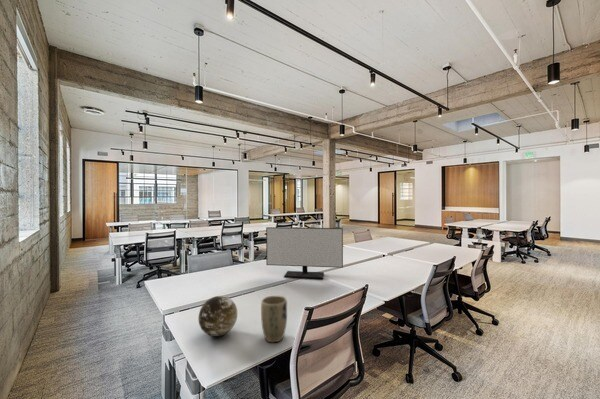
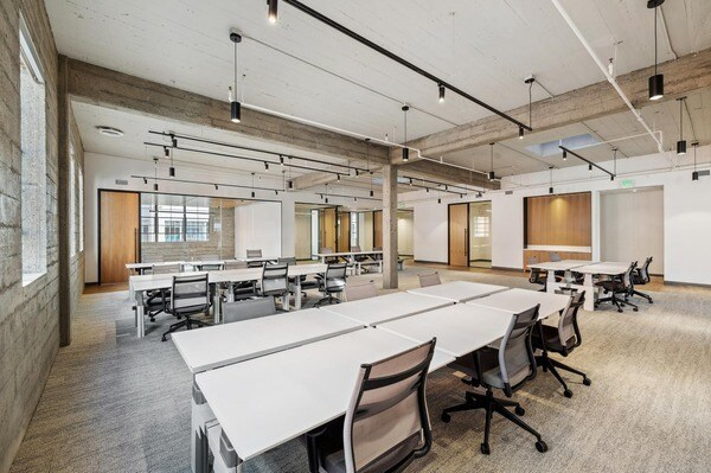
- decorative orb [198,295,238,337]
- plant pot [260,295,288,343]
- monitor [265,226,344,280]
